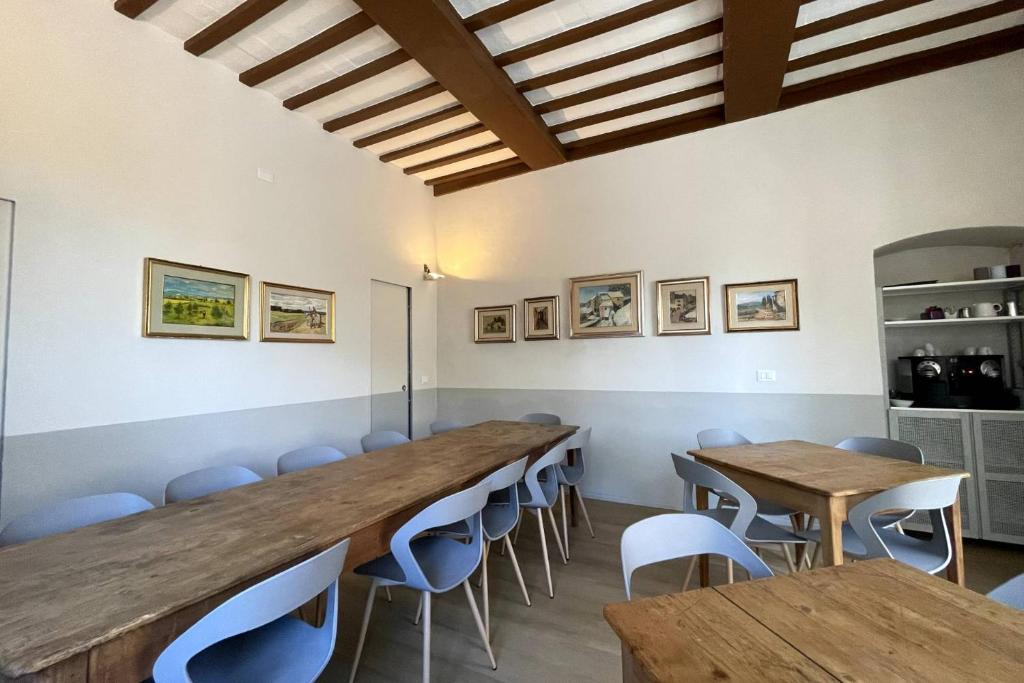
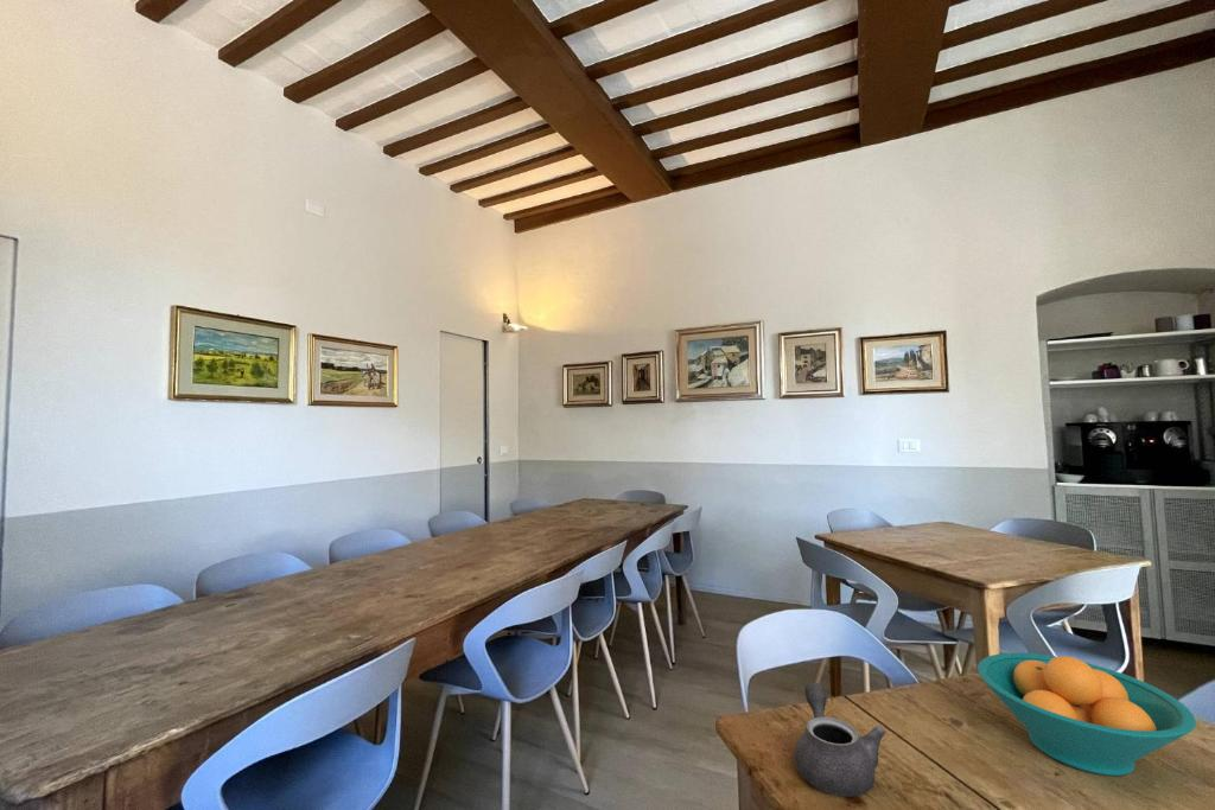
+ teapot [793,681,886,798]
+ fruit bowl [977,652,1197,777]
